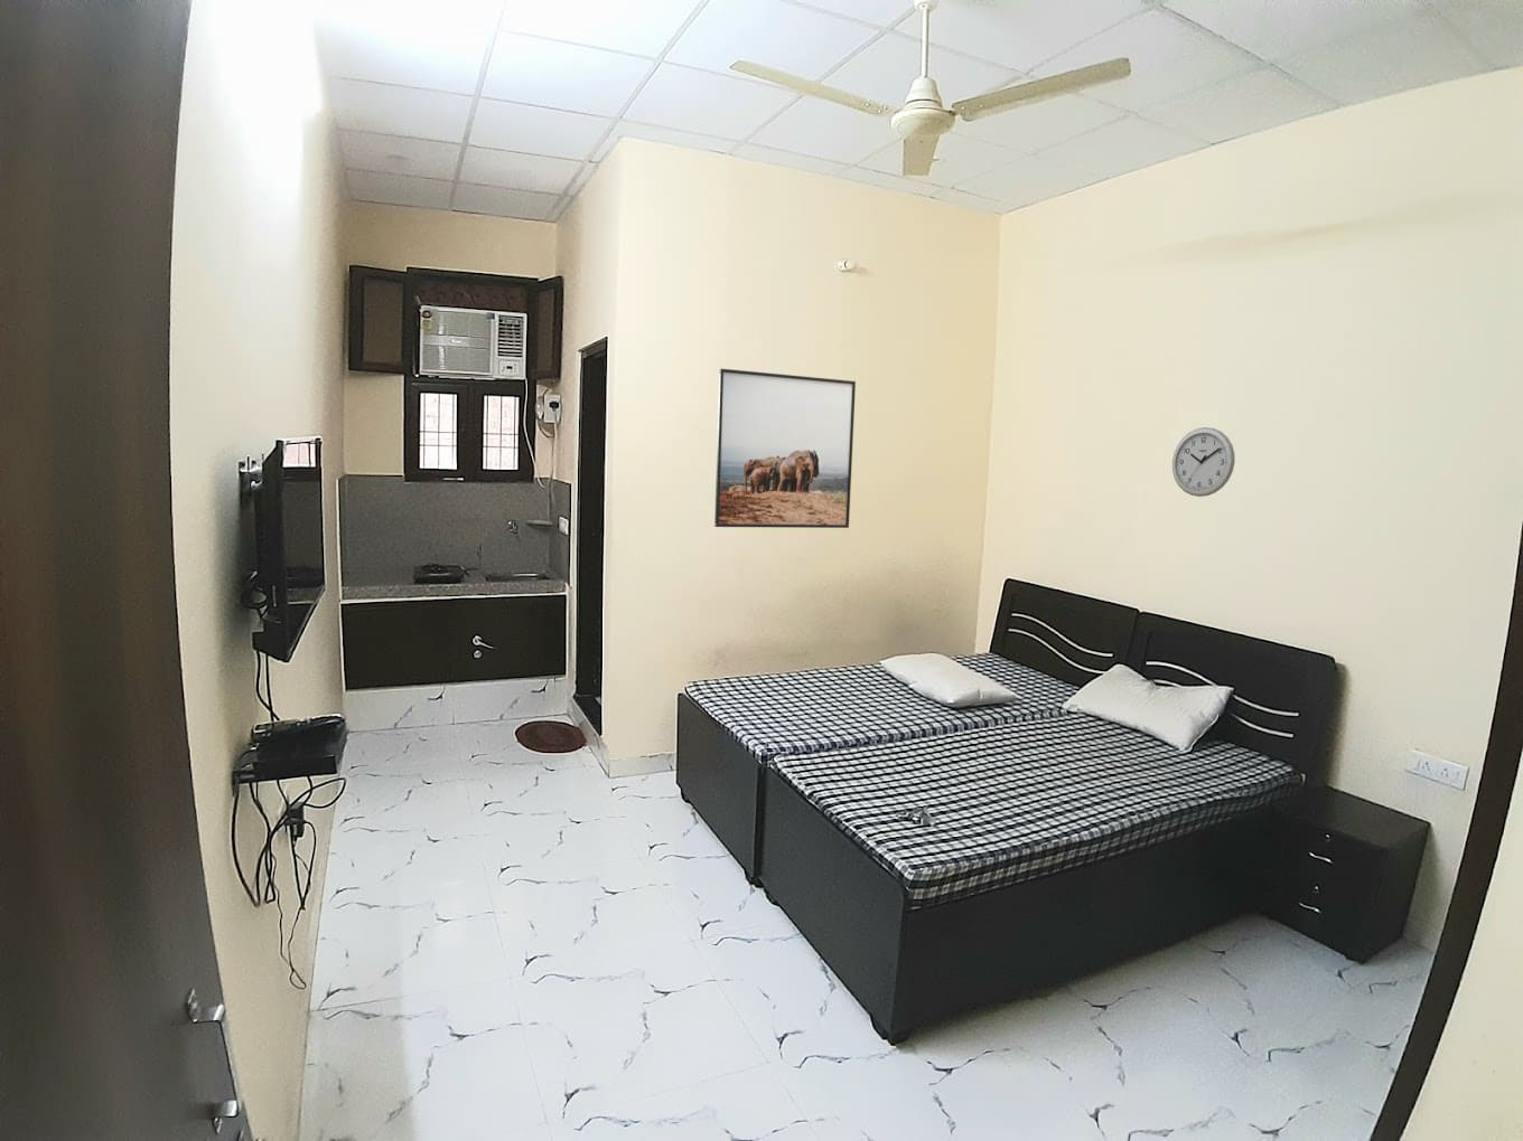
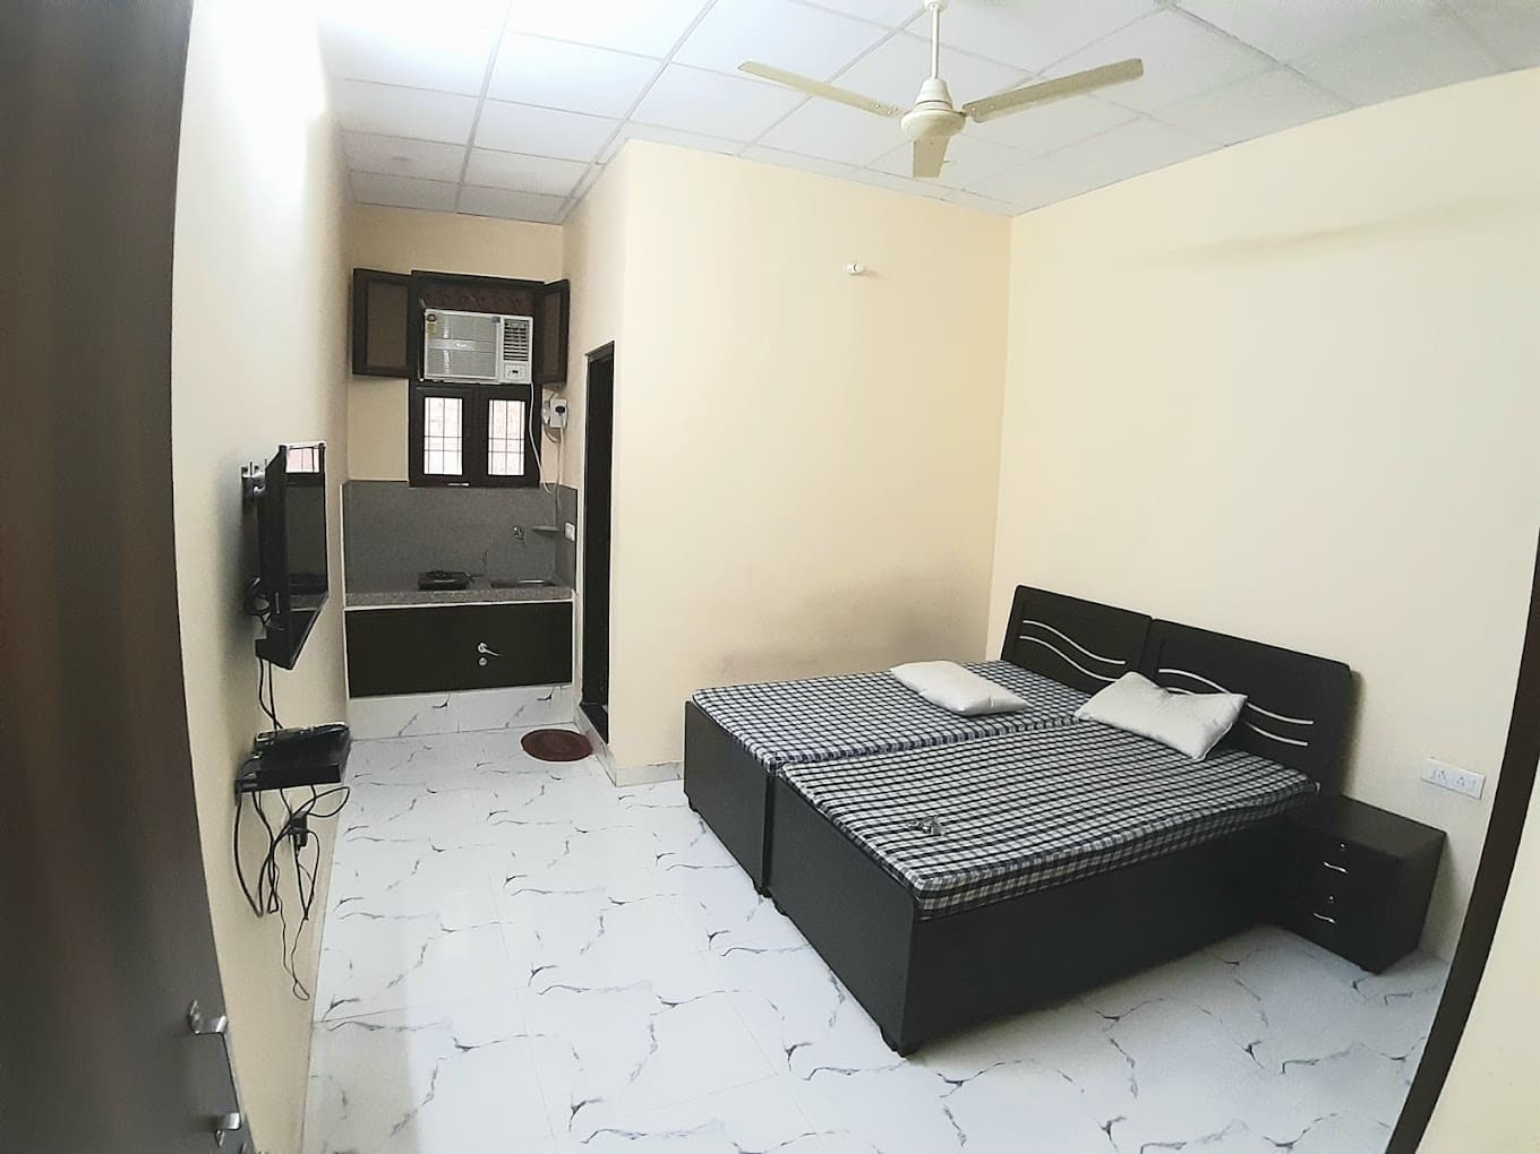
- wall clock [1172,427,1236,497]
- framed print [714,368,856,529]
